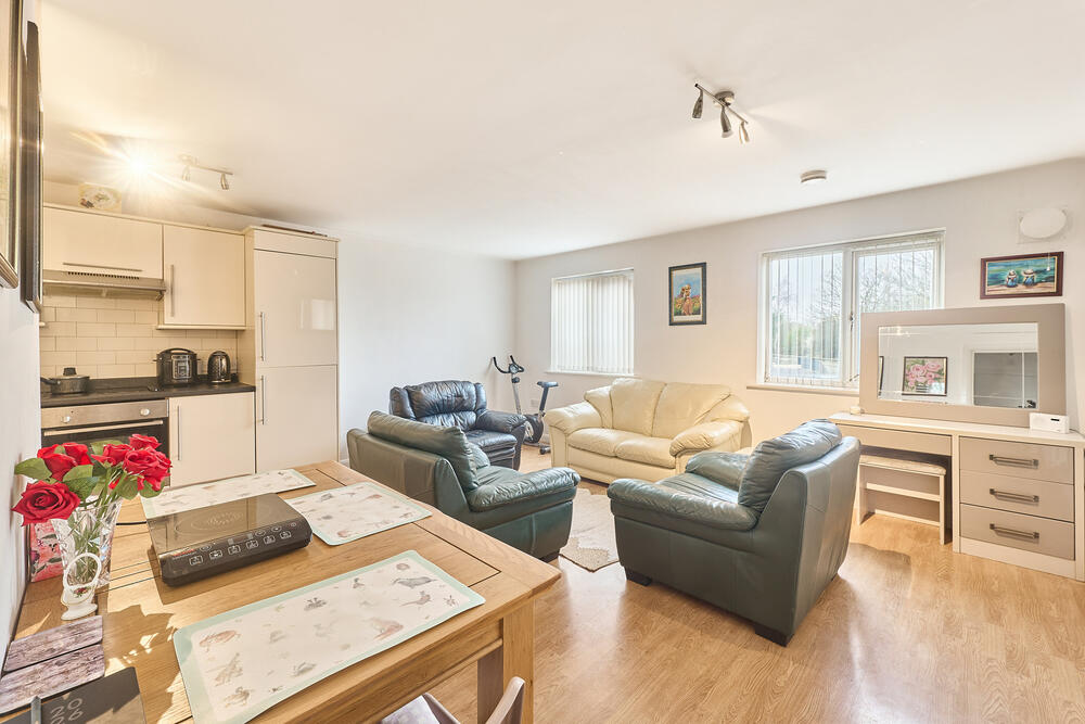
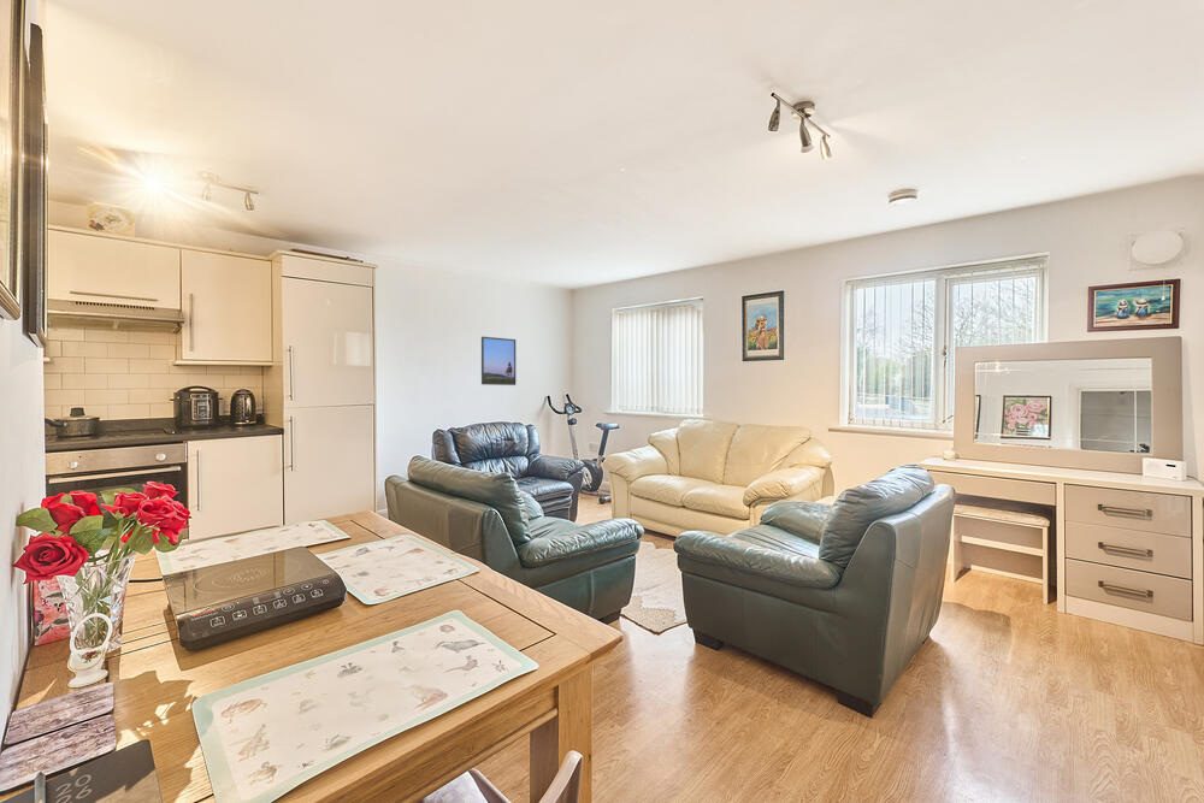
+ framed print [480,336,517,386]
